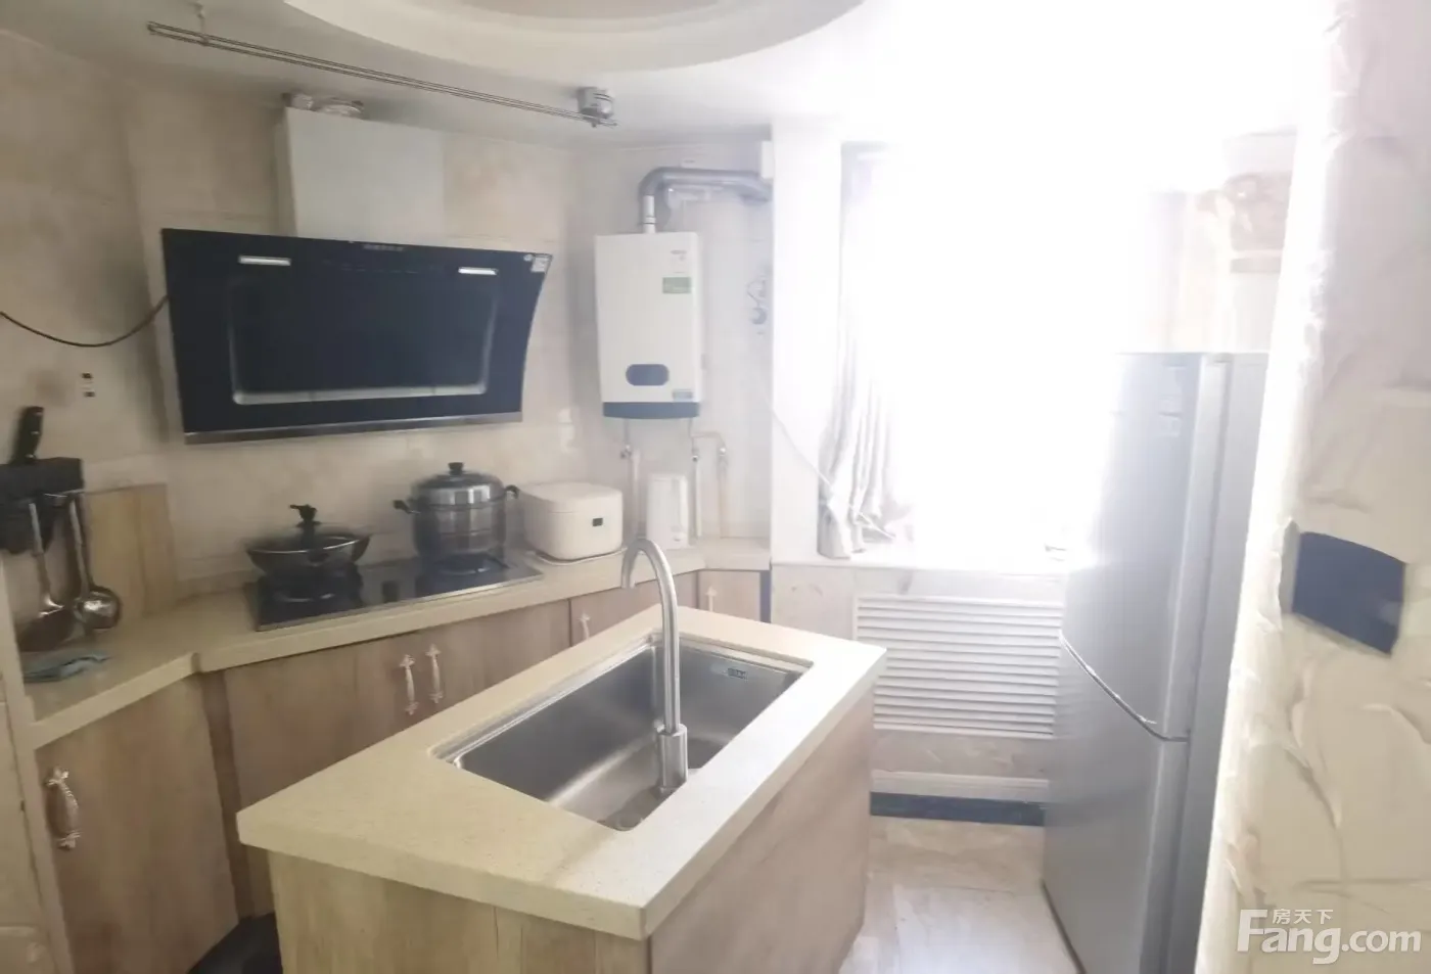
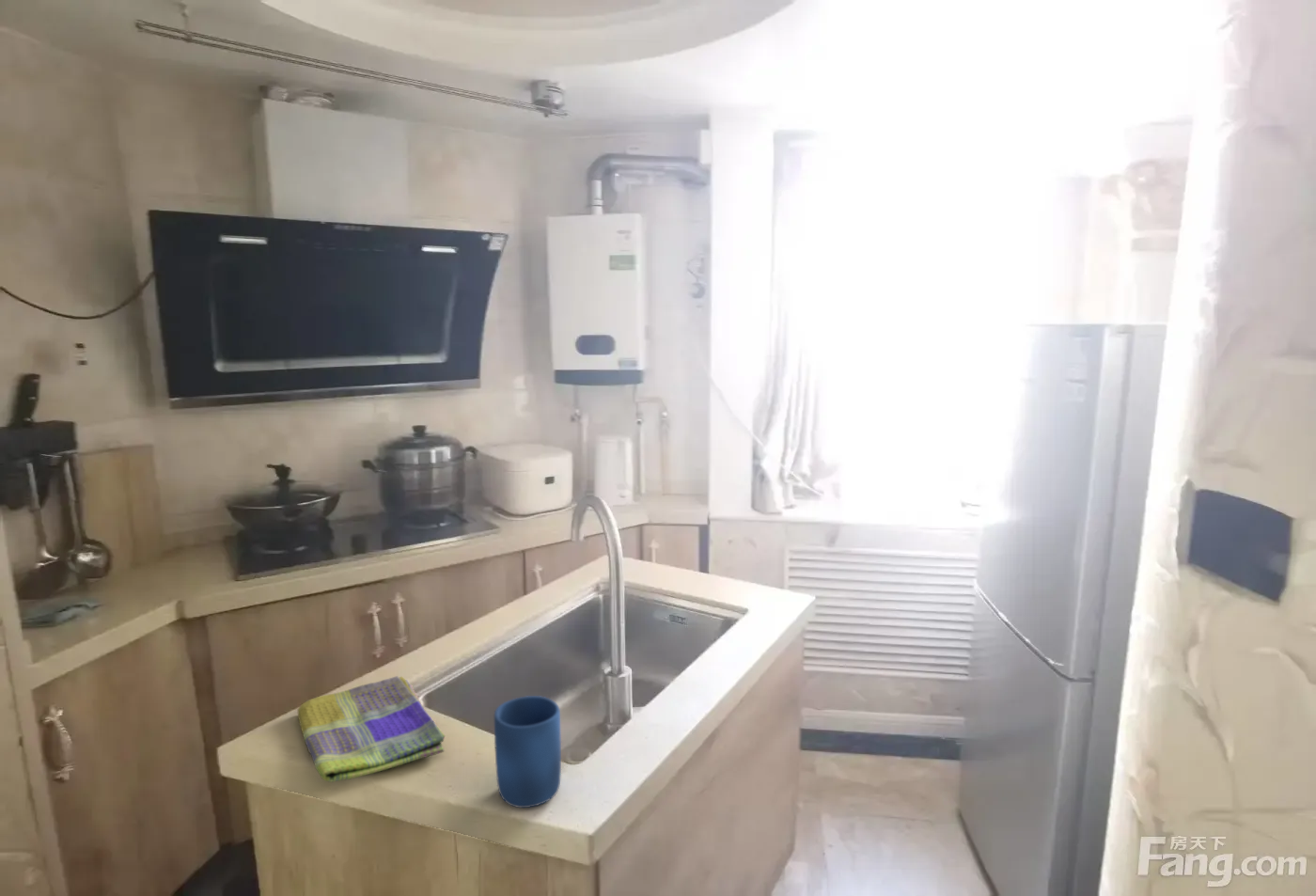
+ dish towel [297,675,446,783]
+ mug [493,695,562,809]
